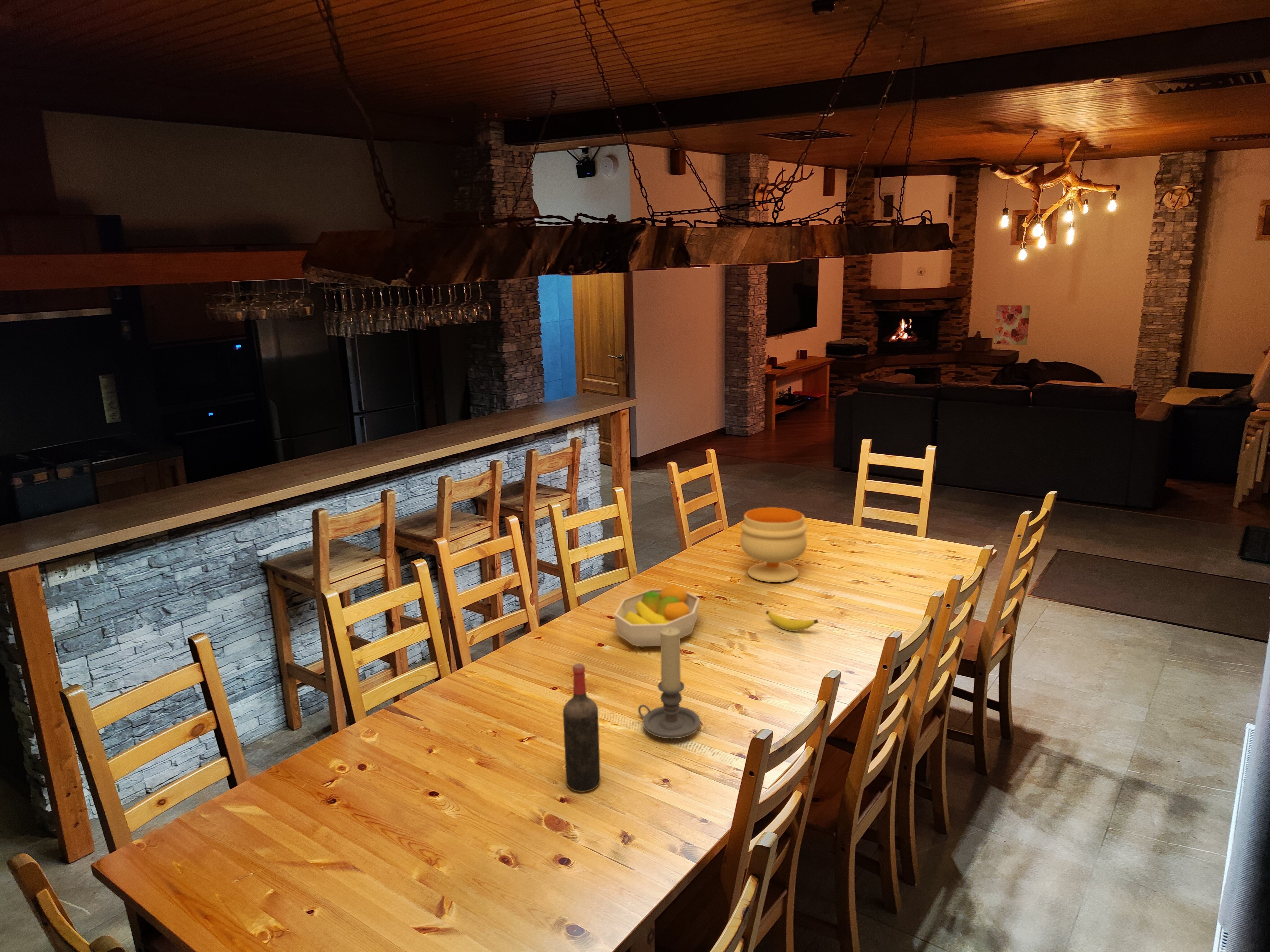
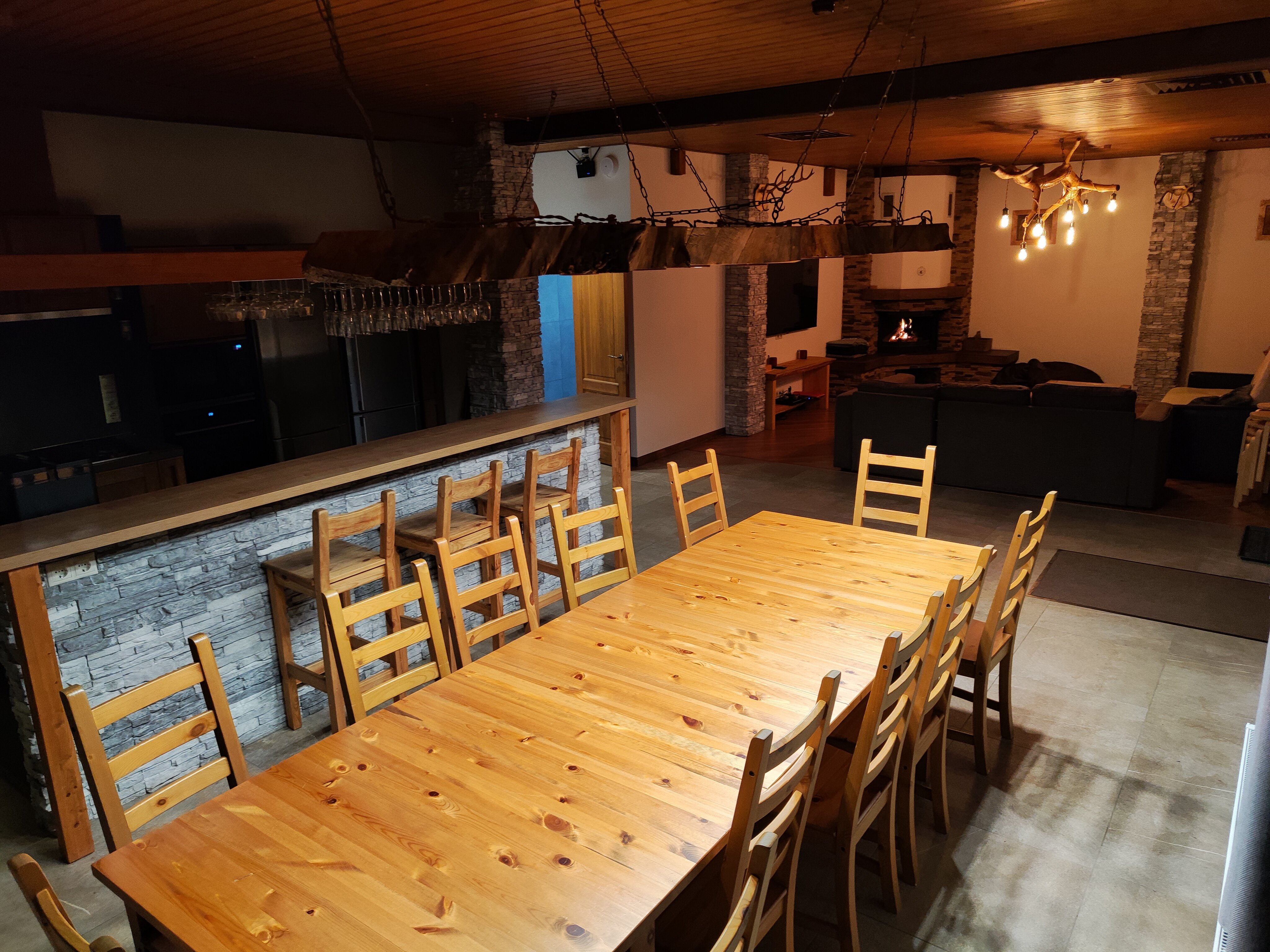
- fruit bowl [614,583,700,647]
- wall art [993,305,1031,346]
- candle holder [638,628,701,739]
- wine bottle [562,663,601,792]
- banana [765,610,819,632]
- footed bowl [740,507,808,583]
